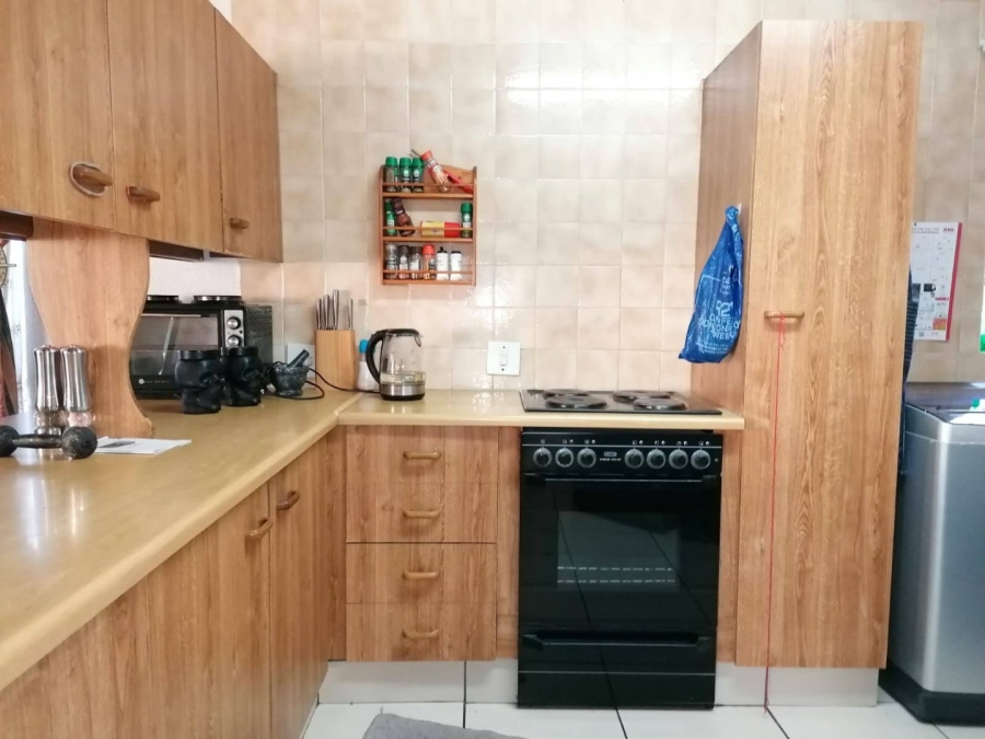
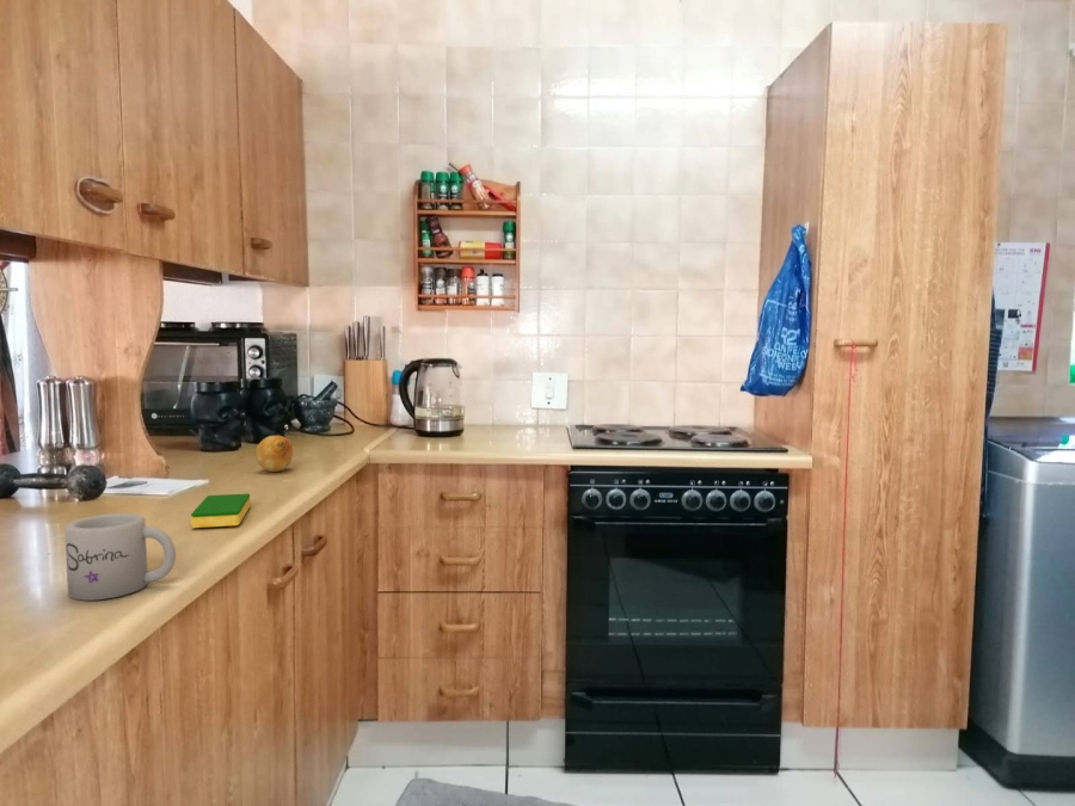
+ dish sponge [190,493,251,529]
+ mug [63,512,177,602]
+ fruit [254,435,294,473]
